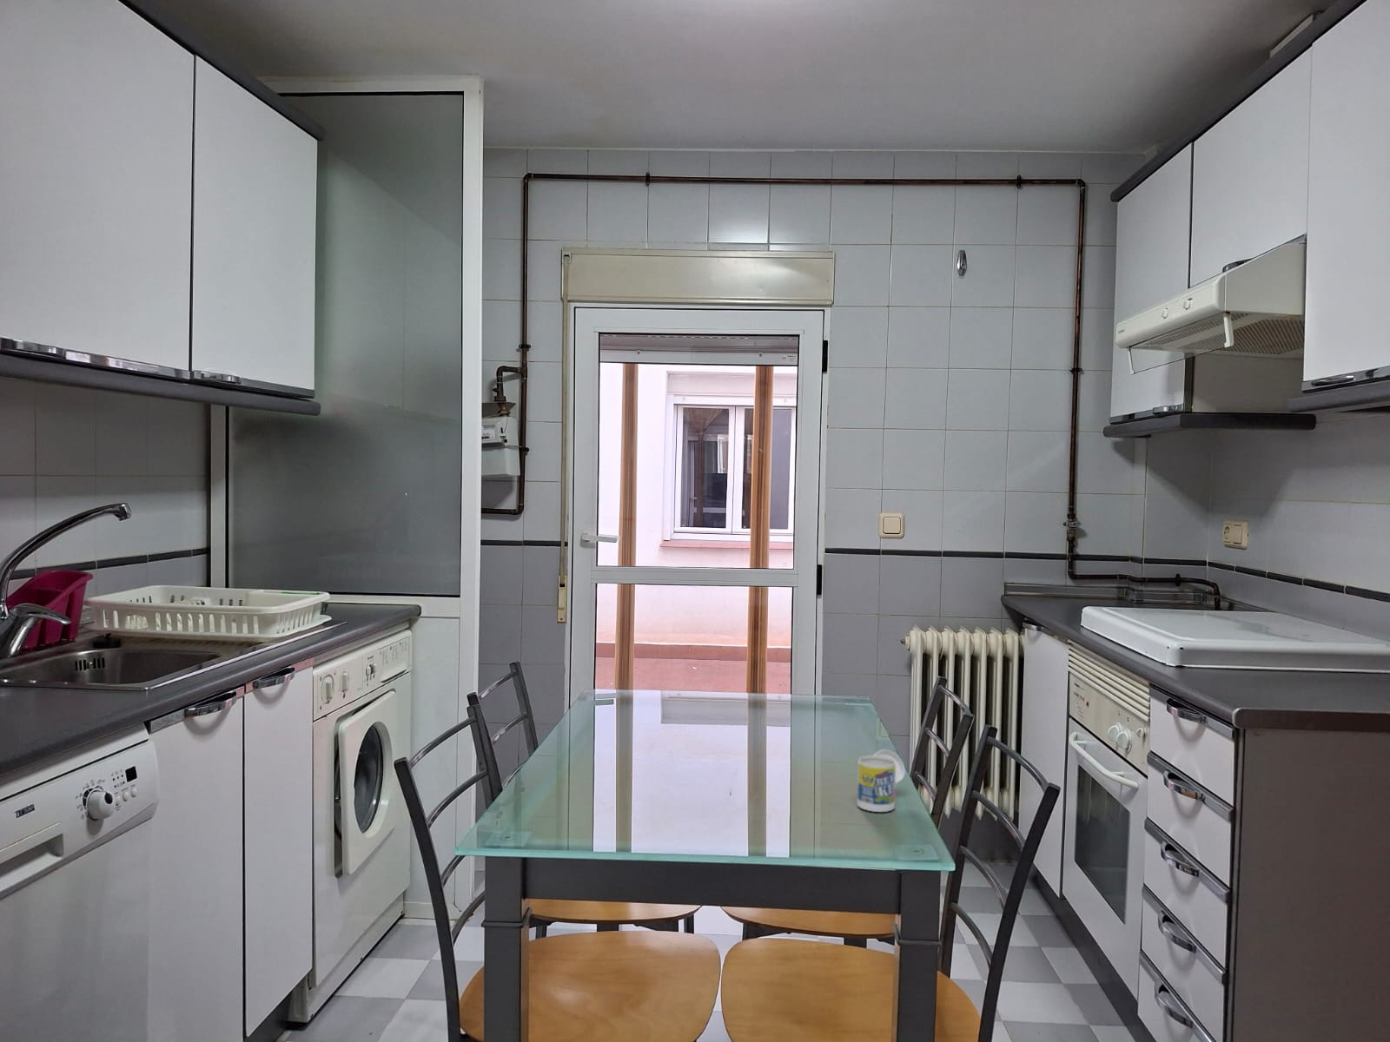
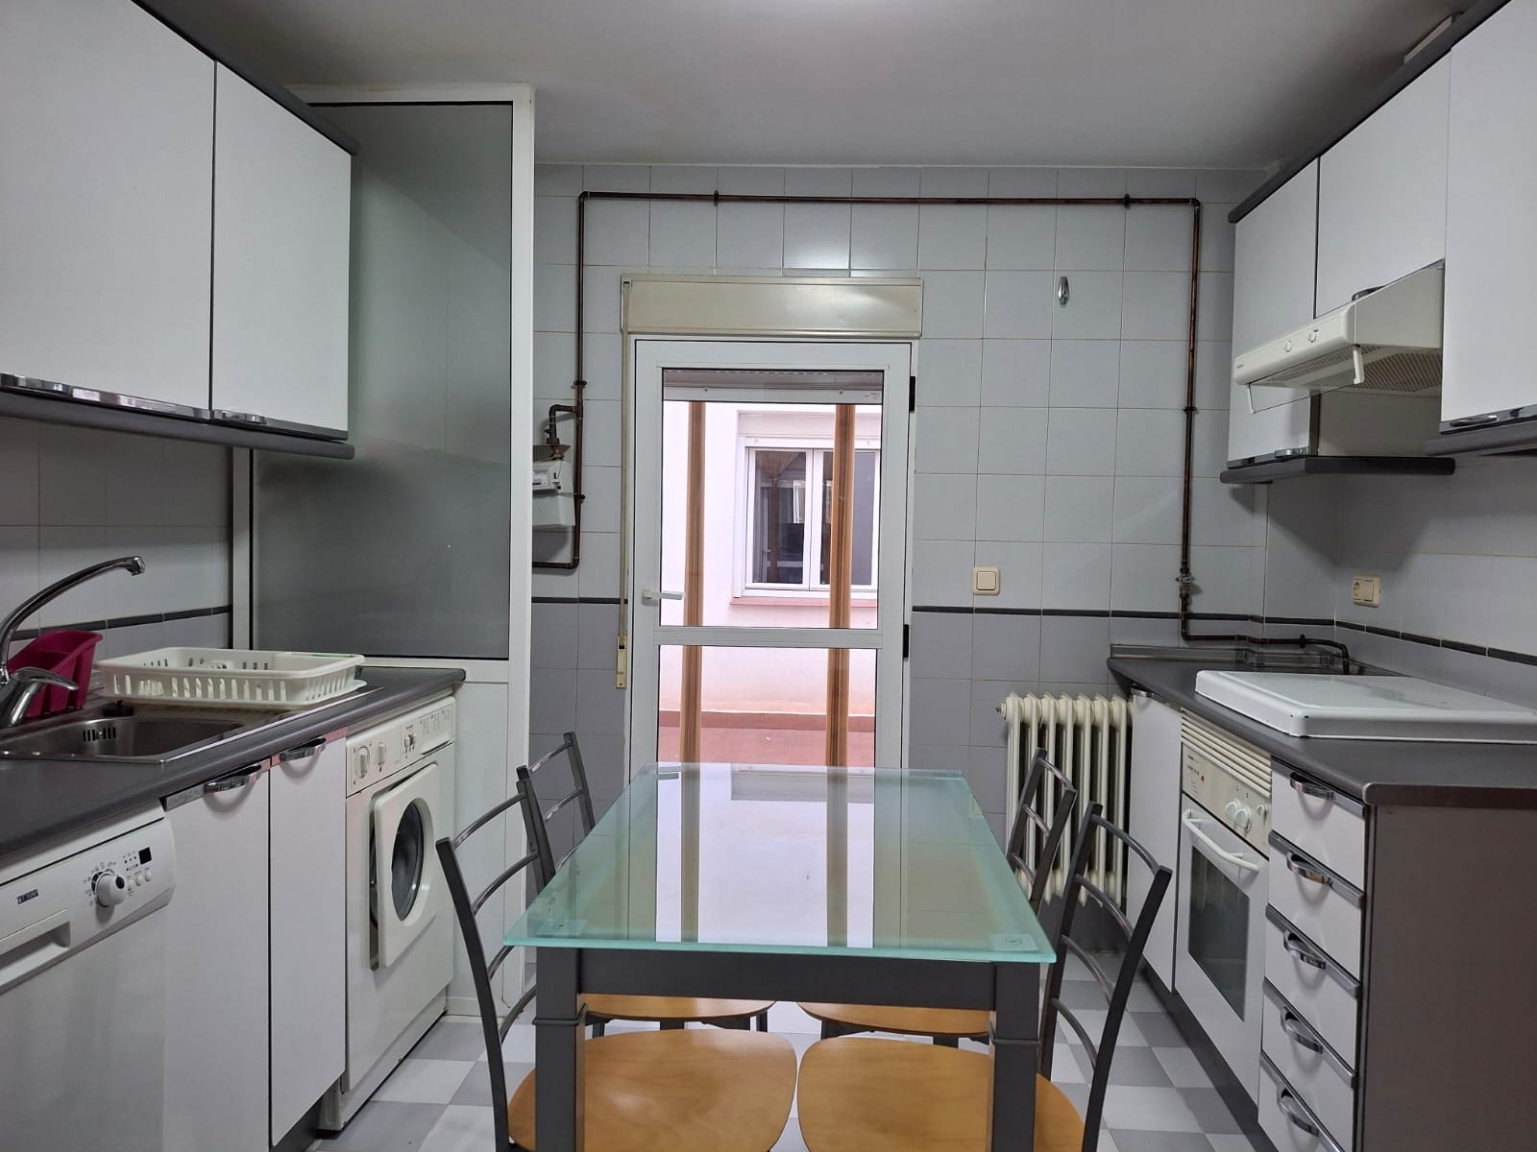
- cup [857,749,906,813]
